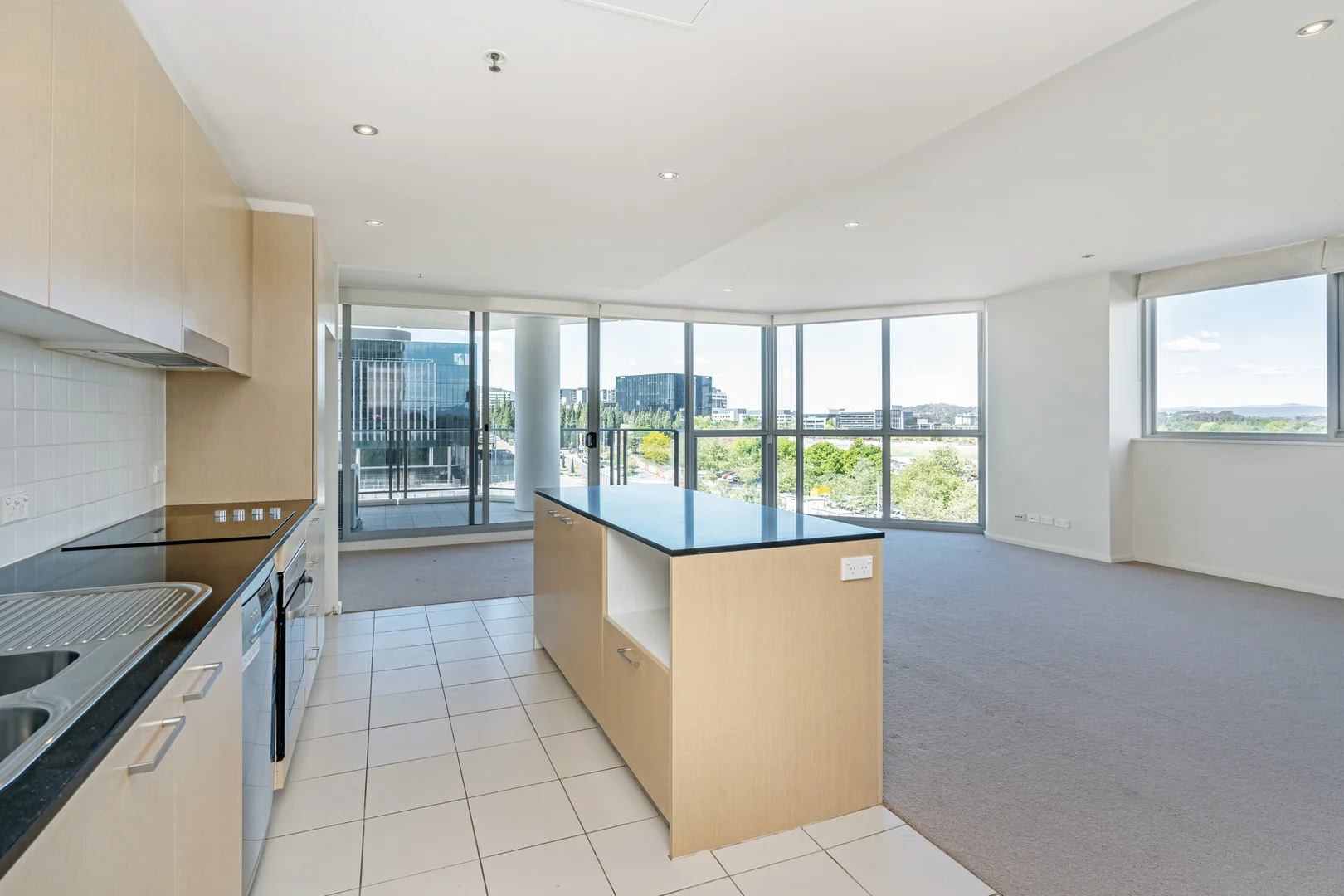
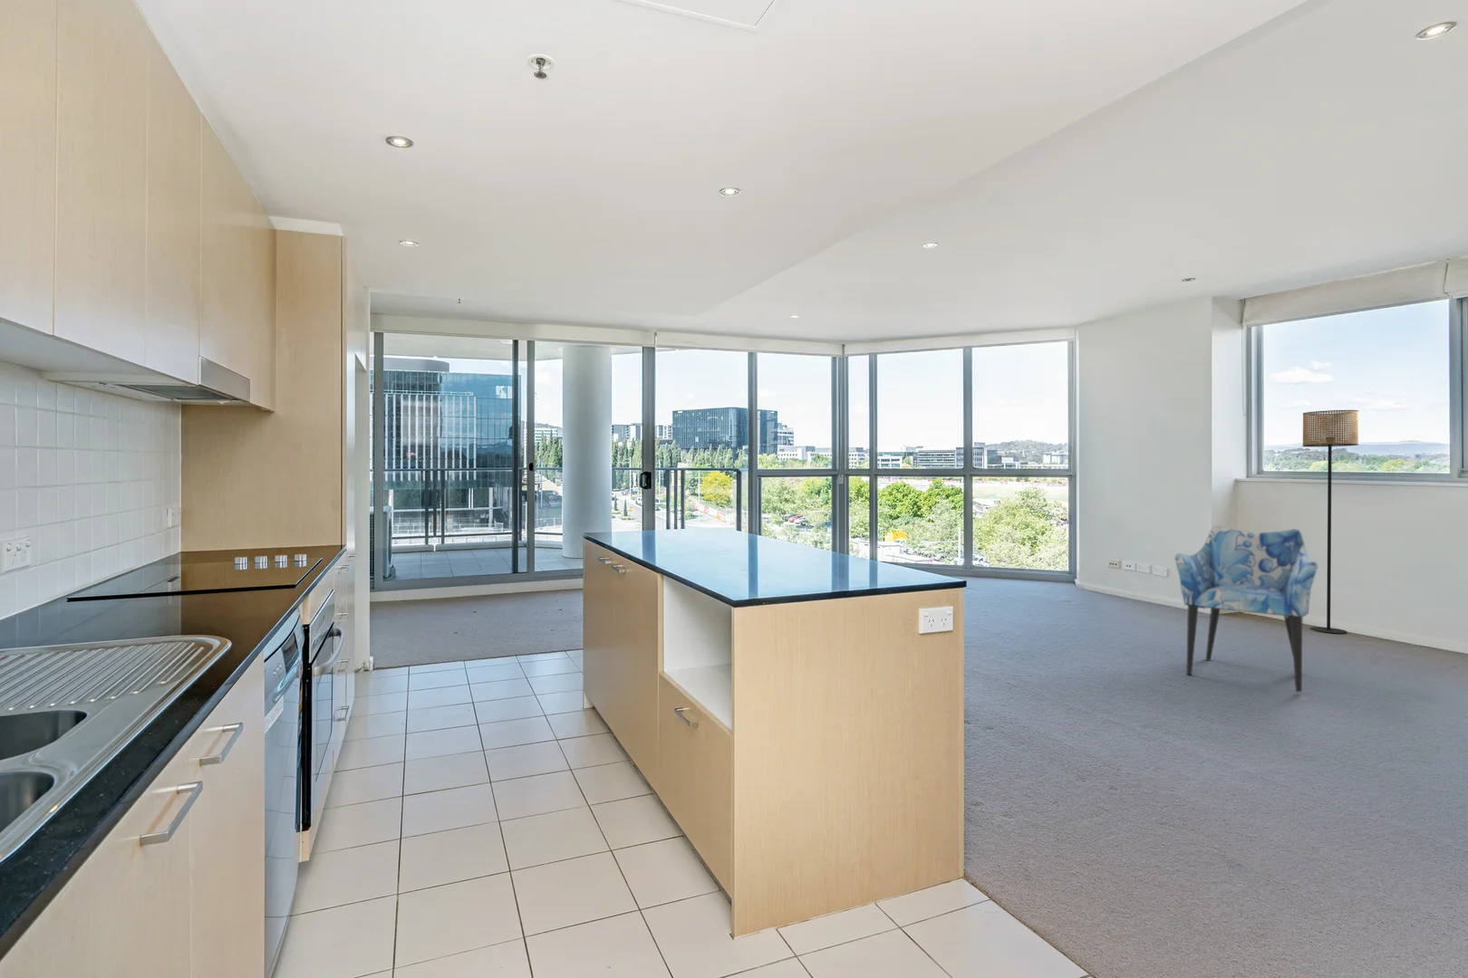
+ armchair [1173,525,1319,693]
+ floor lamp [1301,409,1359,635]
